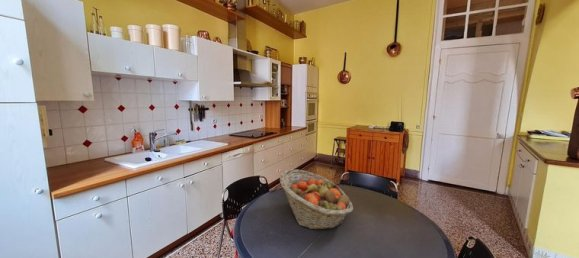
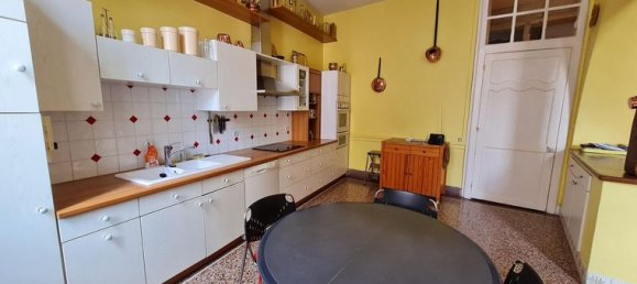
- fruit basket [279,169,354,231]
